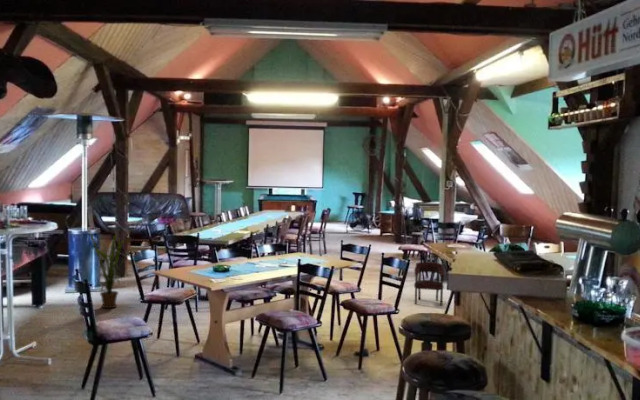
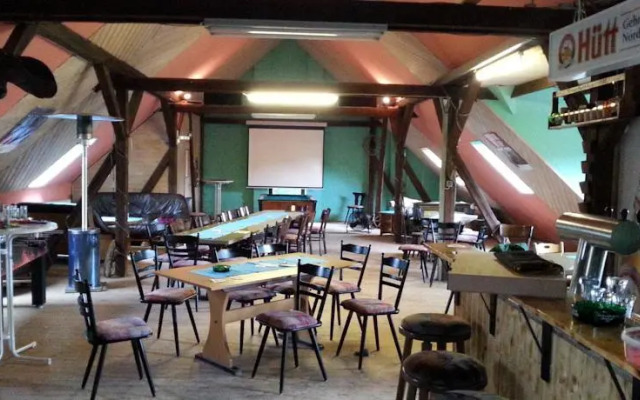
- stool [413,261,445,306]
- house plant [87,226,139,309]
